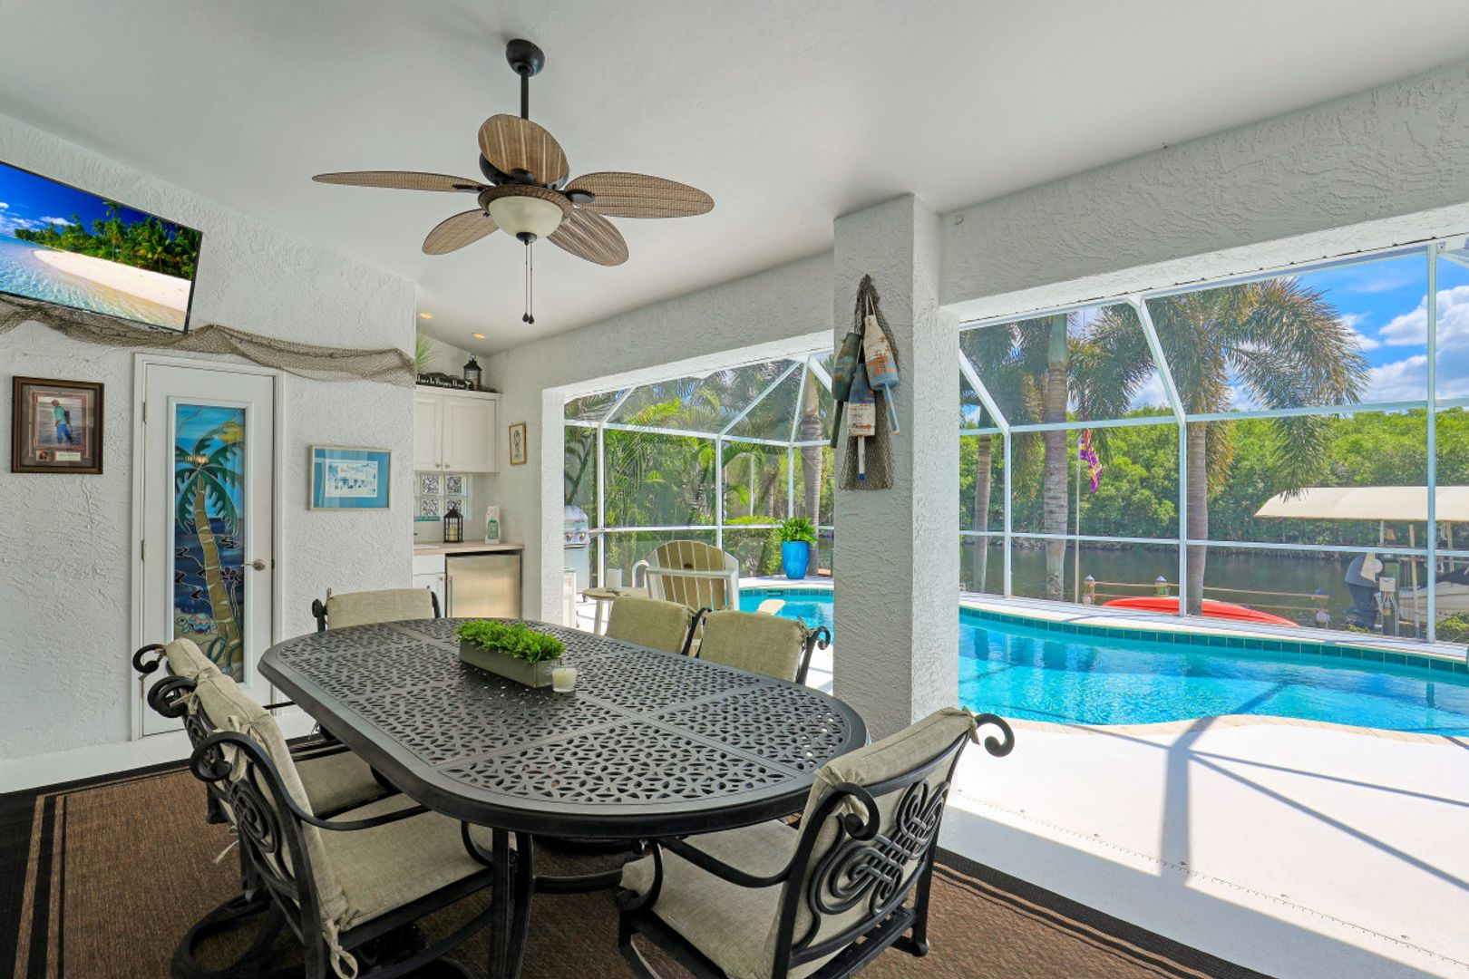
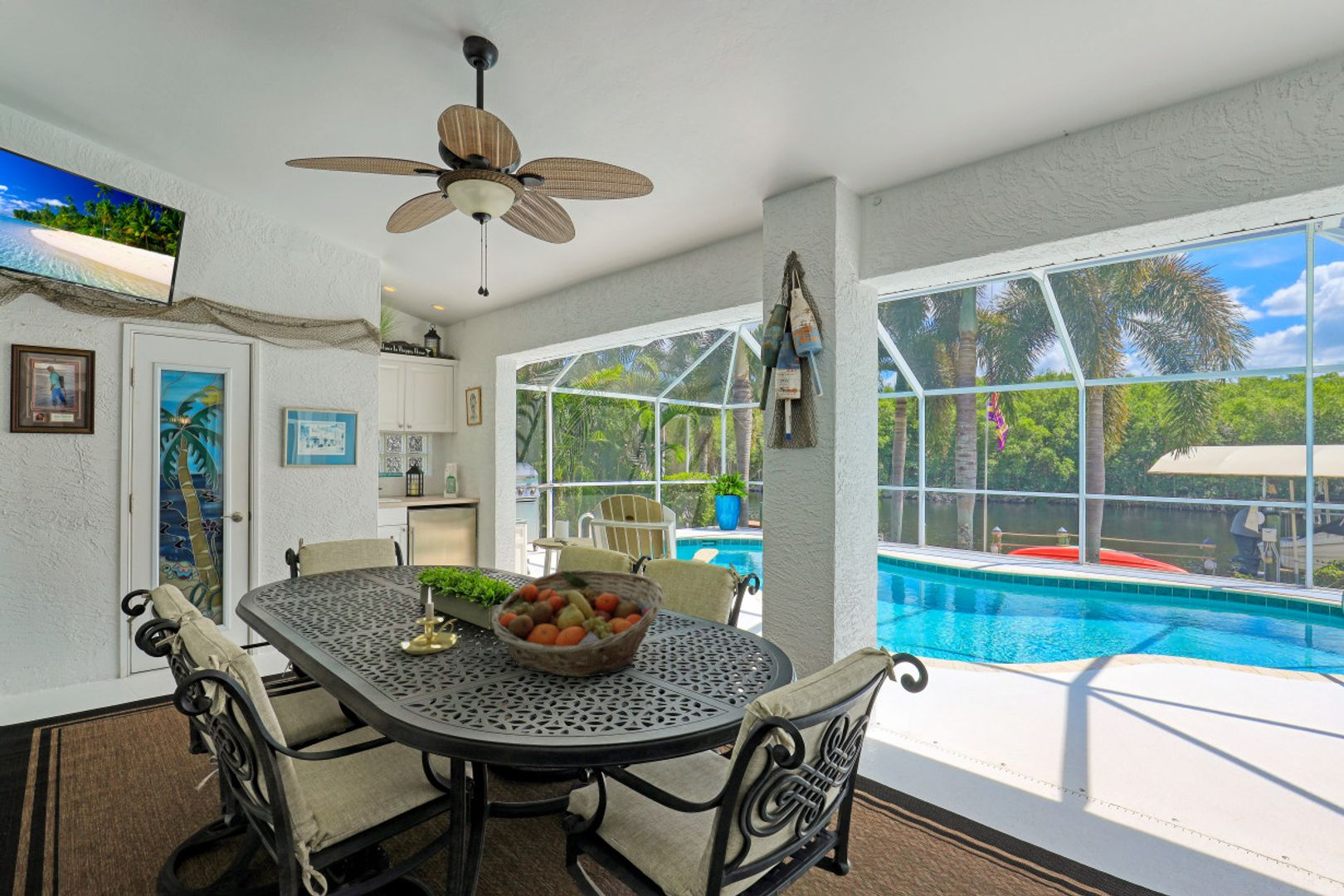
+ fruit basket [489,569,665,678]
+ candle holder [399,586,458,655]
